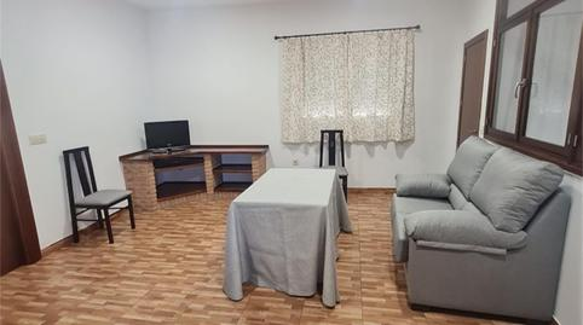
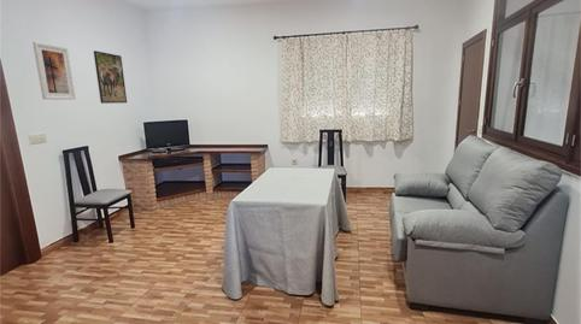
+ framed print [31,40,77,101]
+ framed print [93,49,128,105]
